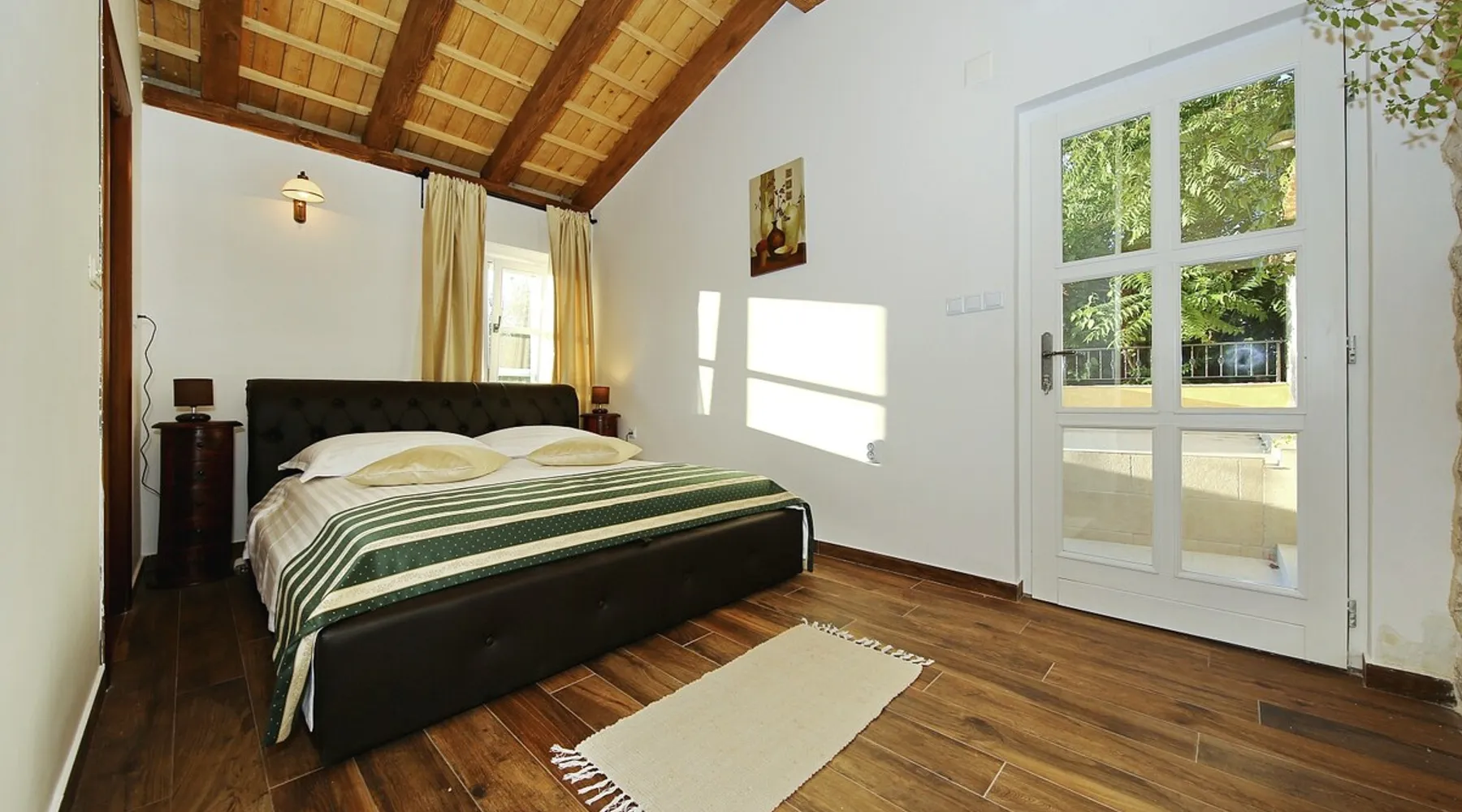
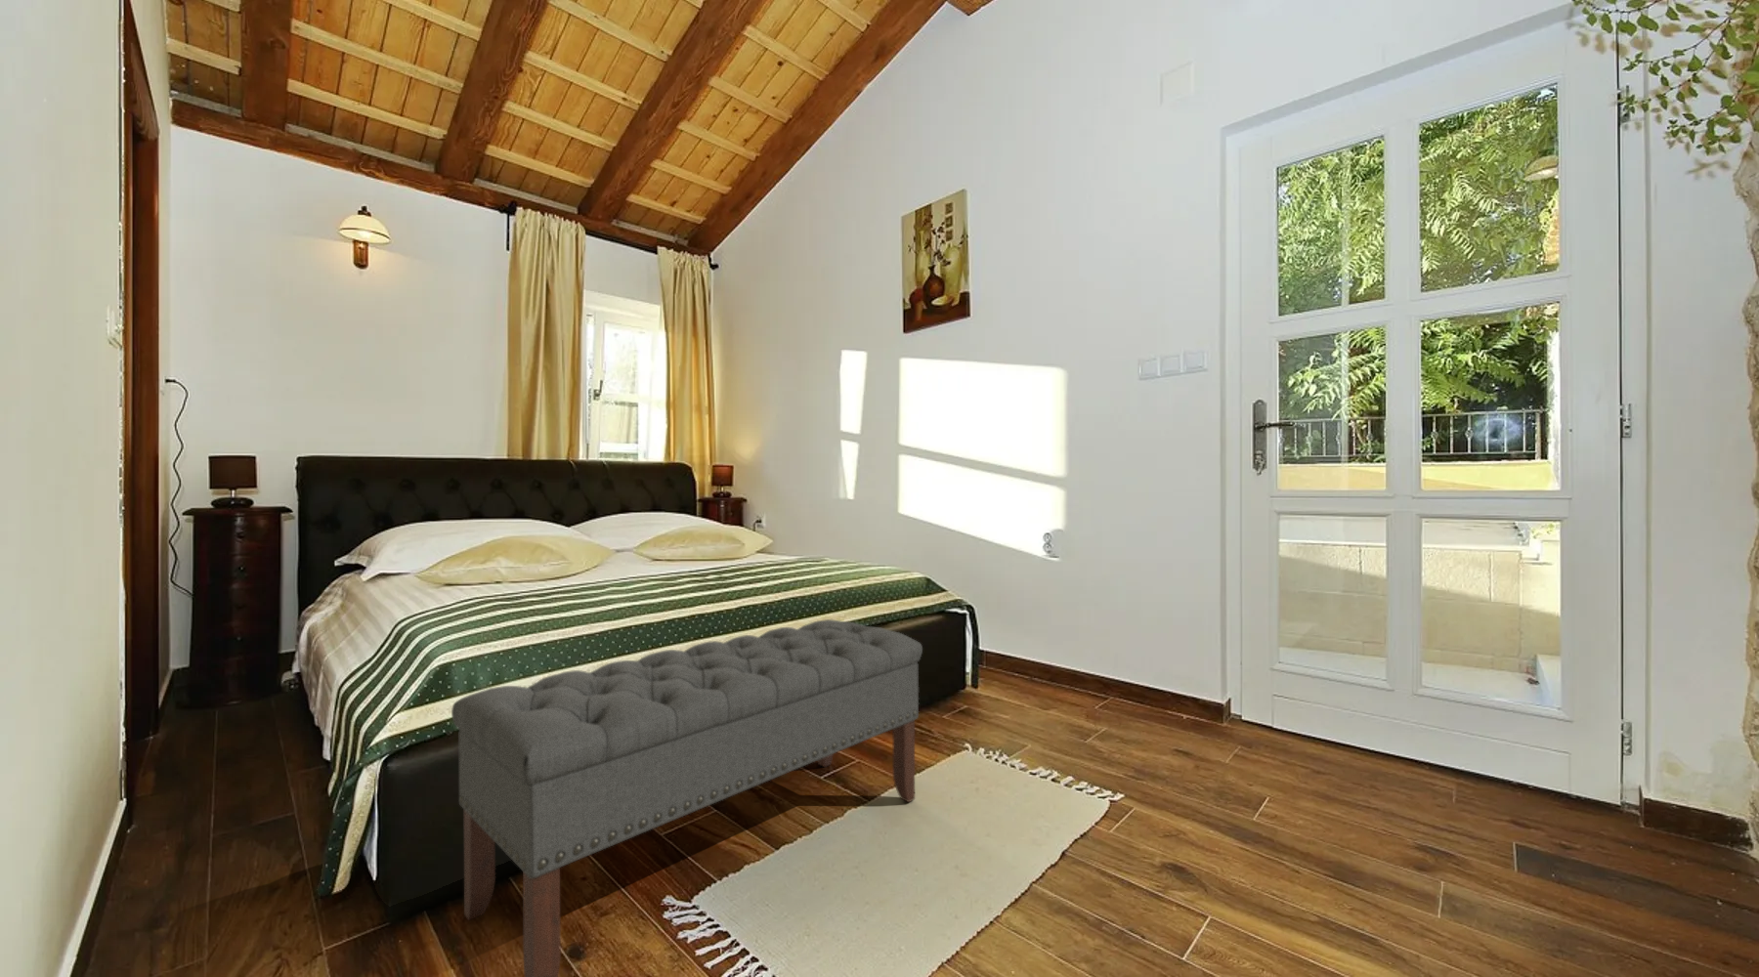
+ bench [450,618,924,977]
